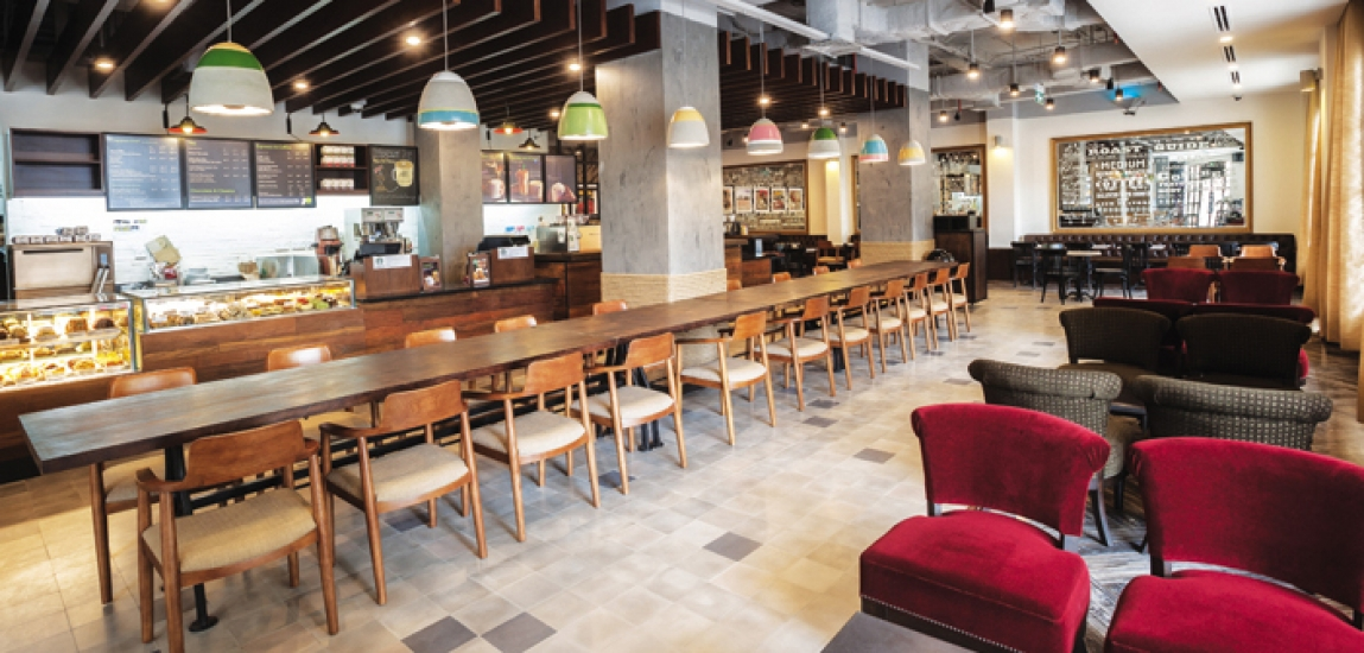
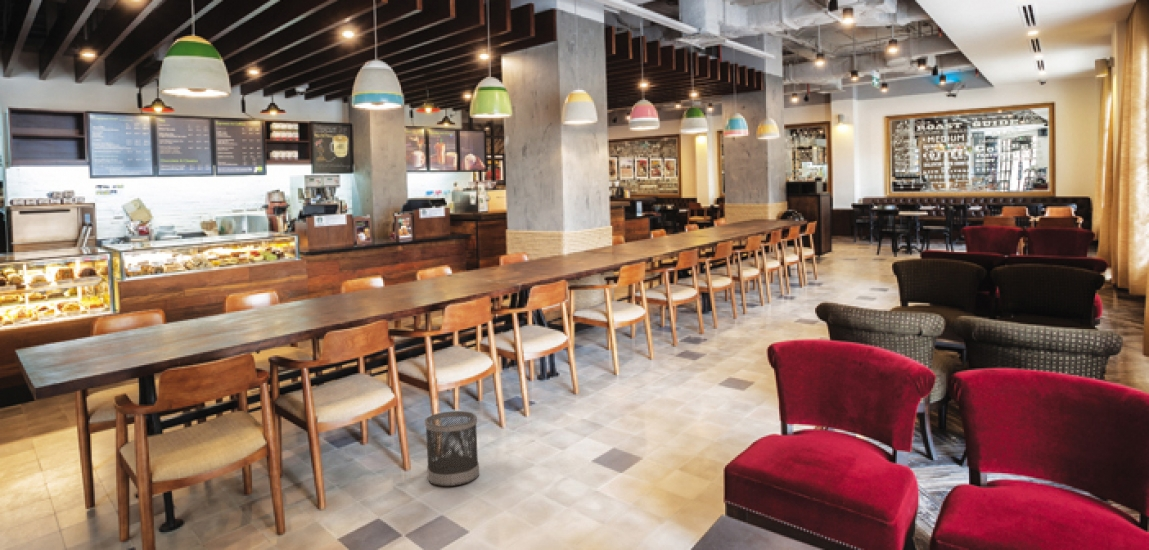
+ wastebasket [424,410,480,487]
